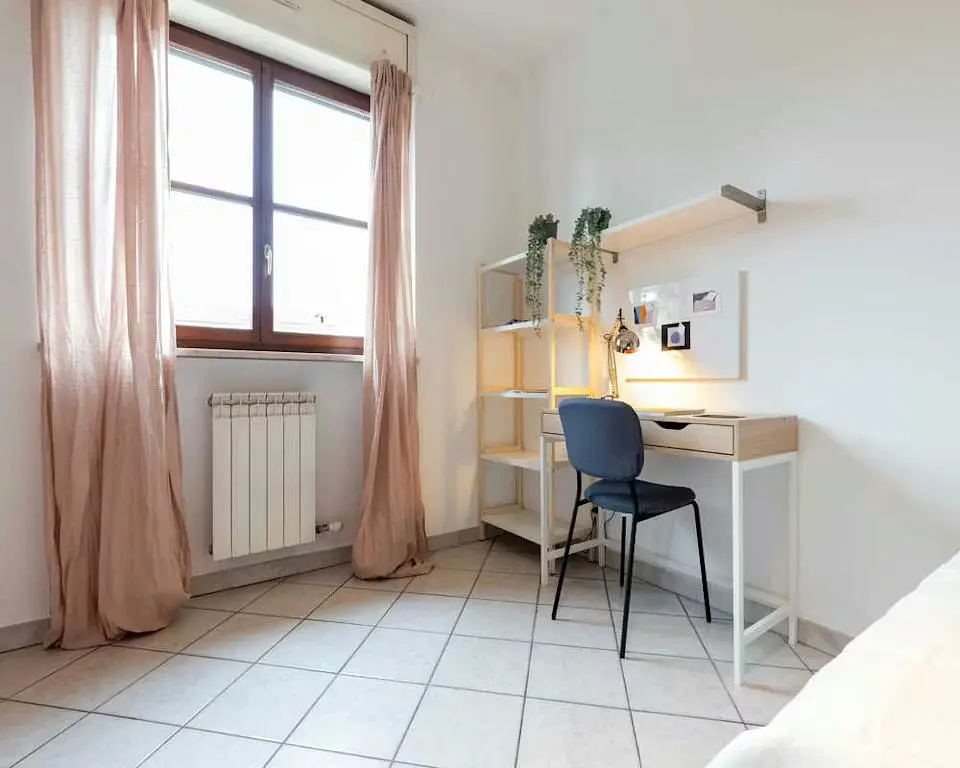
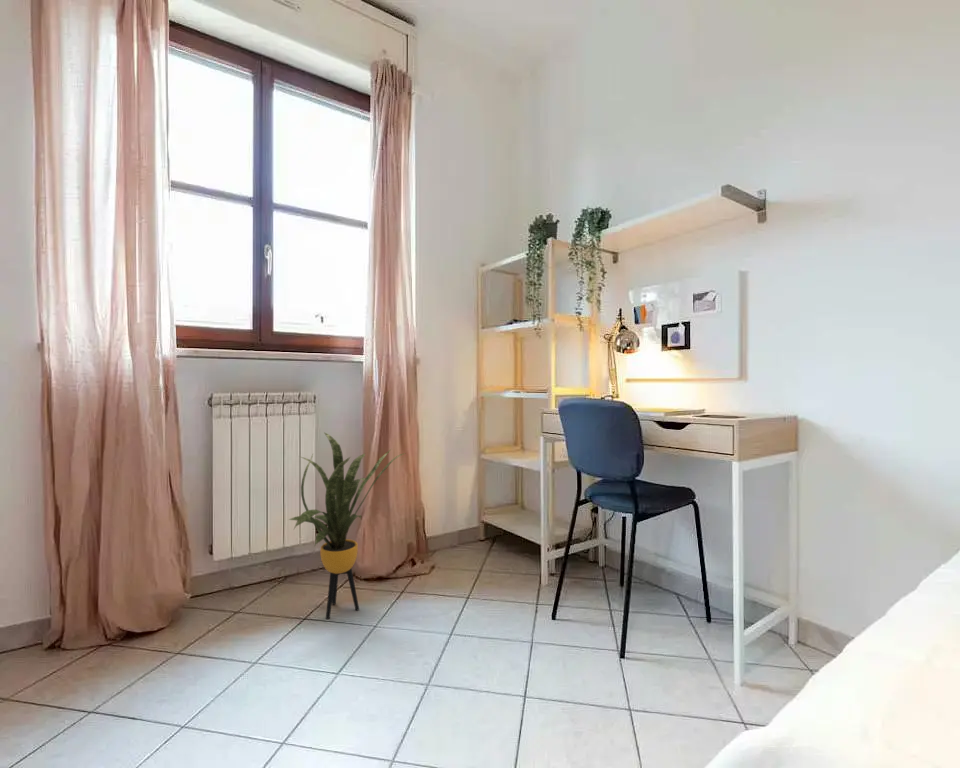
+ house plant [288,431,406,620]
